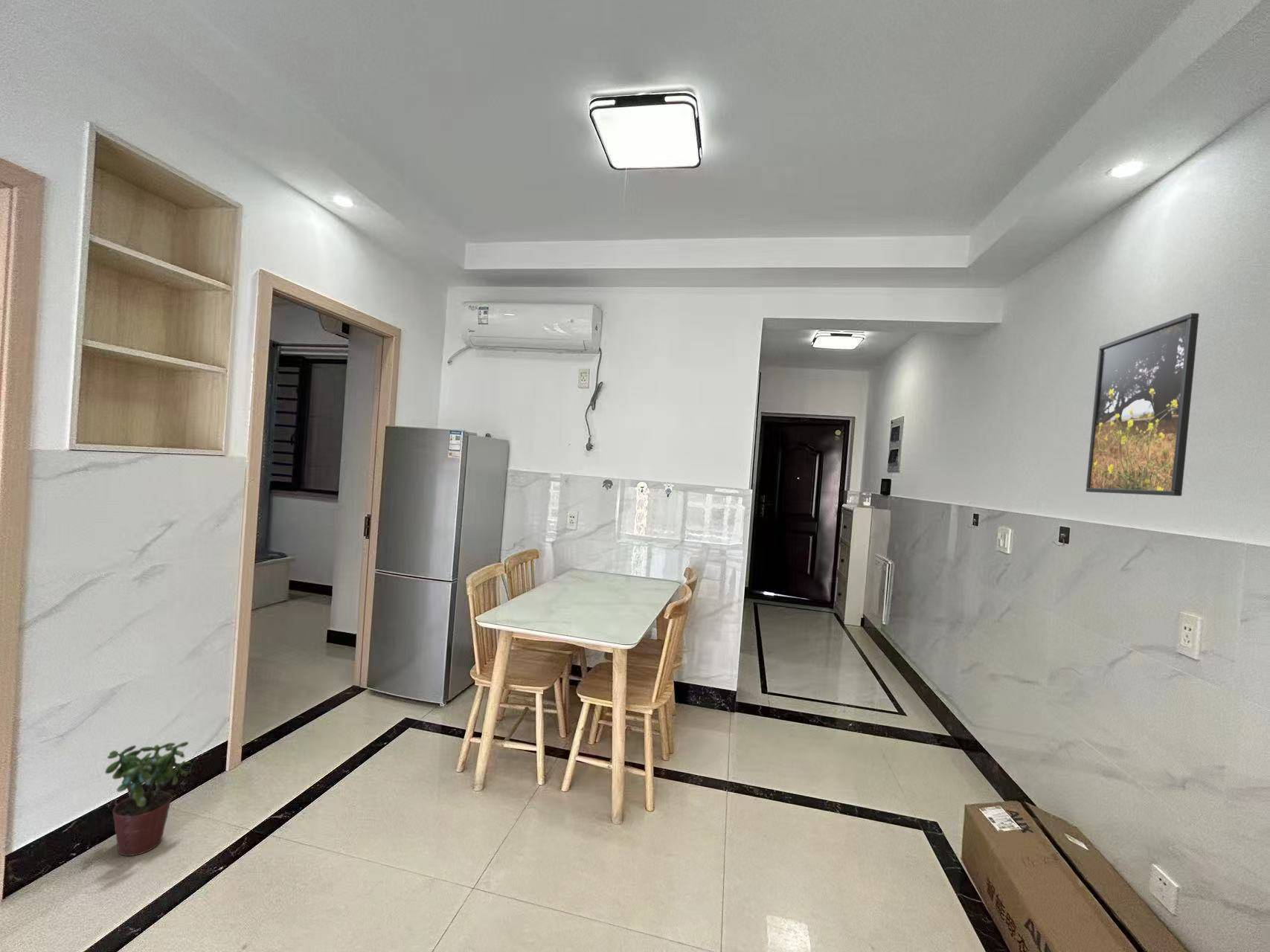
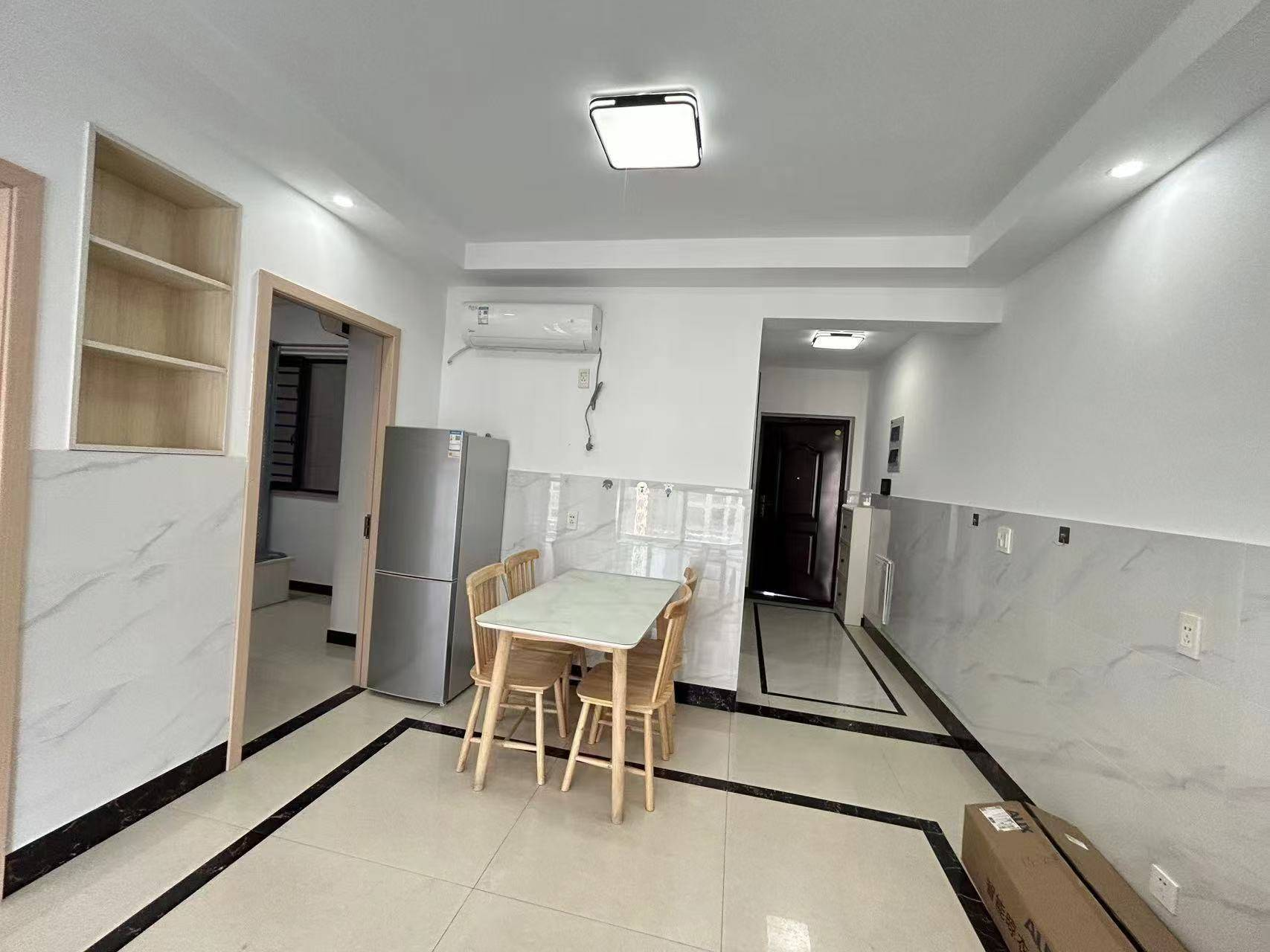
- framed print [1085,312,1200,497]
- potted plant [105,741,191,857]
